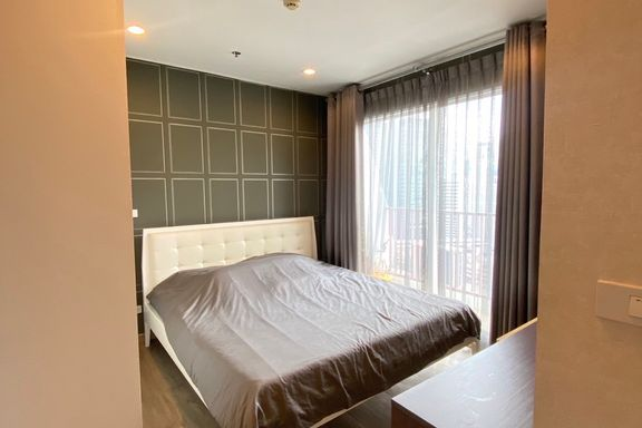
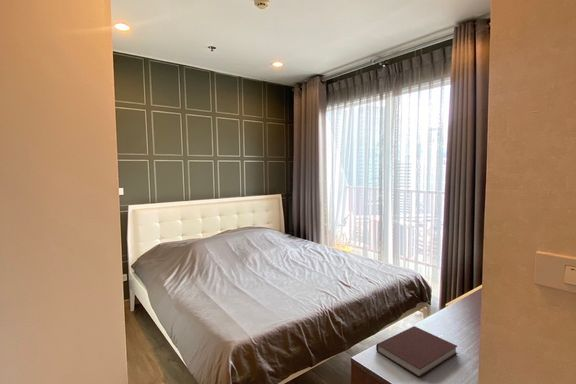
+ notebook [375,325,458,378]
